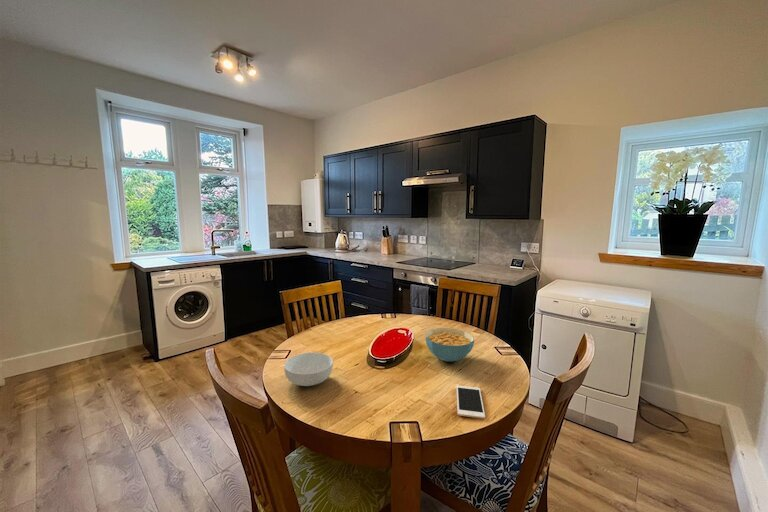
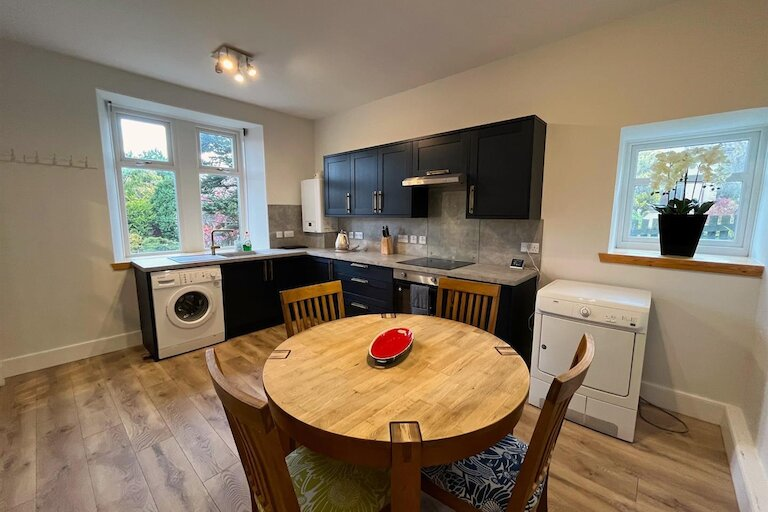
- cereal bowl [283,351,334,387]
- cell phone [455,385,486,420]
- cereal bowl [425,327,475,363]
